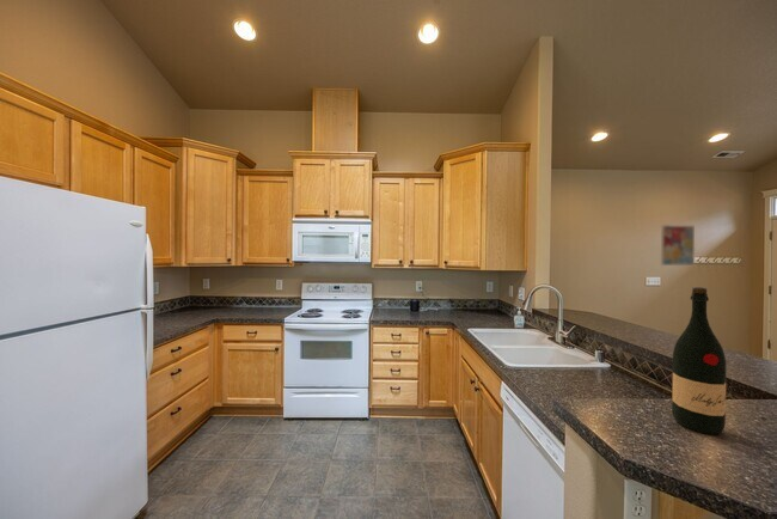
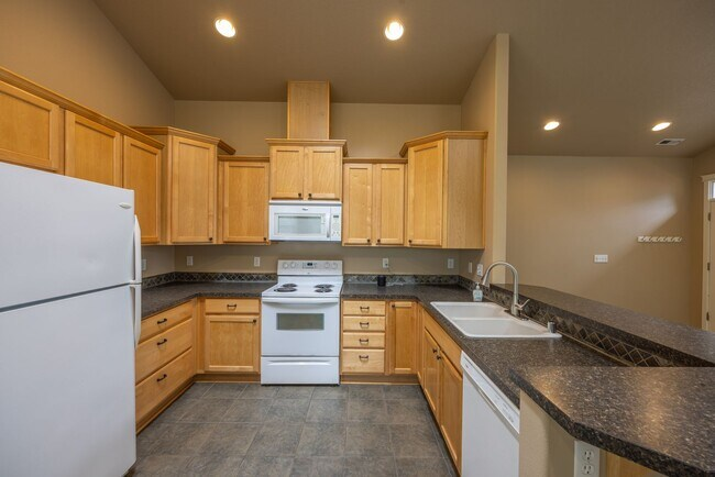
- wall art [660,224,696,267]
- wine bottle [671,286,727,435]
